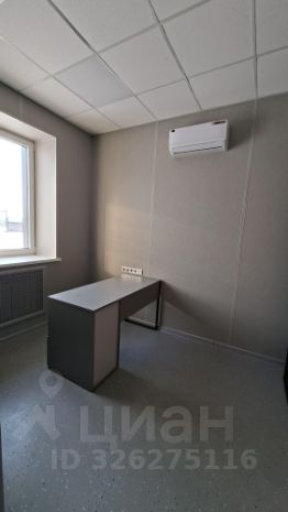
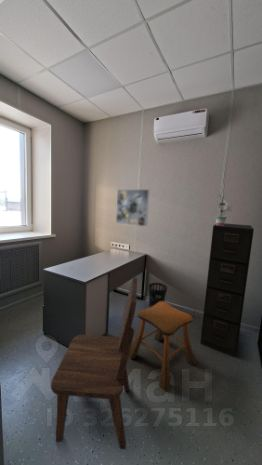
+ dining chair [50,276,138,450]
+ wastebasket [147,282,168,308]
+ filing cabinet [199,222,255,358]
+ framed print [115,188,150,227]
+ potted plant [214,193,232,226]
+ stool [128,301,198,393]
